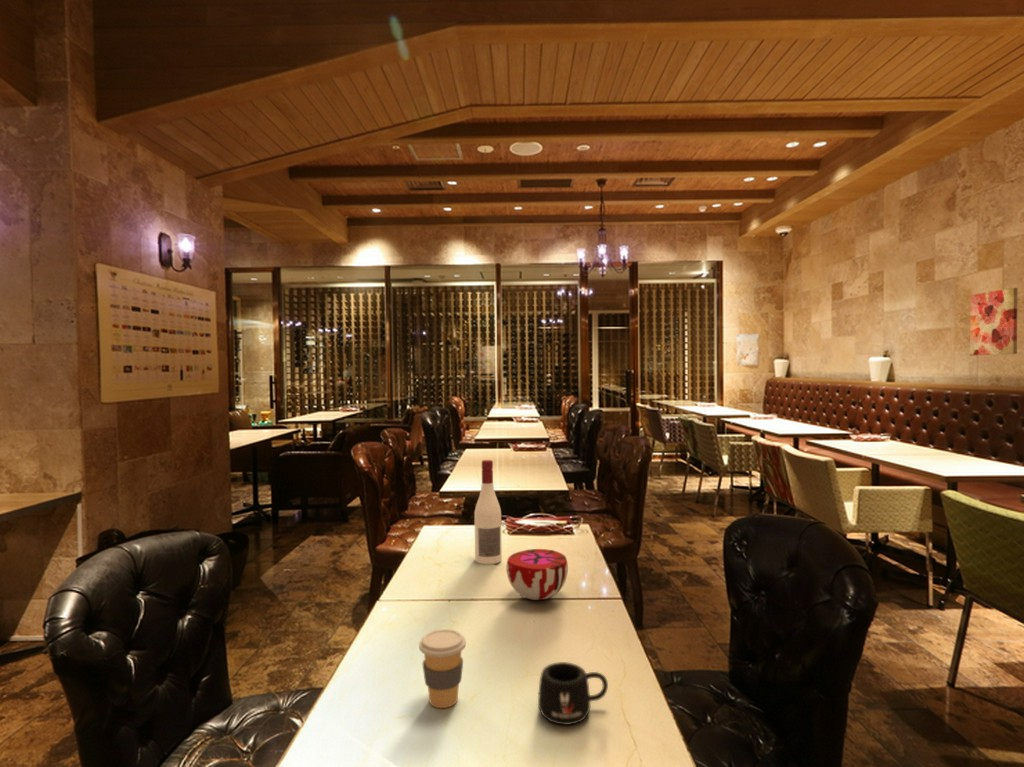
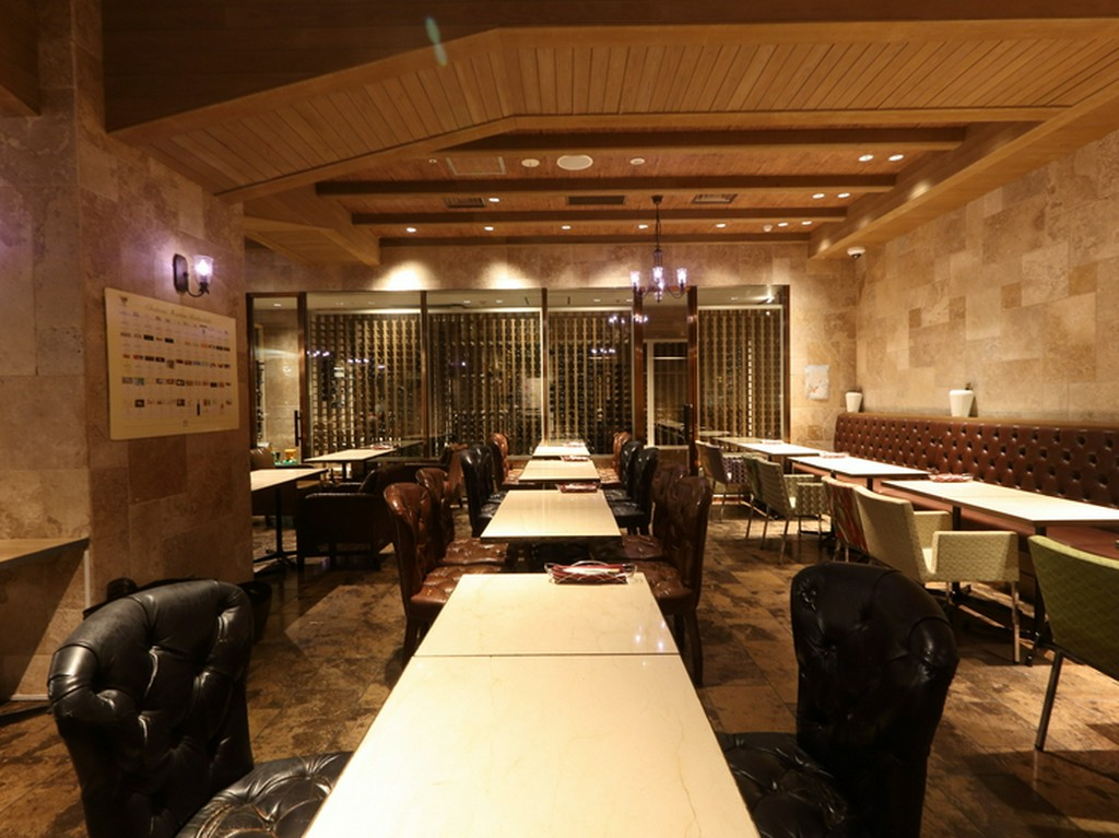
- mug [537,661,609,726]
- alcohol [474,459,503,565]
- coffee cup [418,628,467,709]
- wall art [969,287,1018,357]
- decorative bowl [506,548,569,601]
